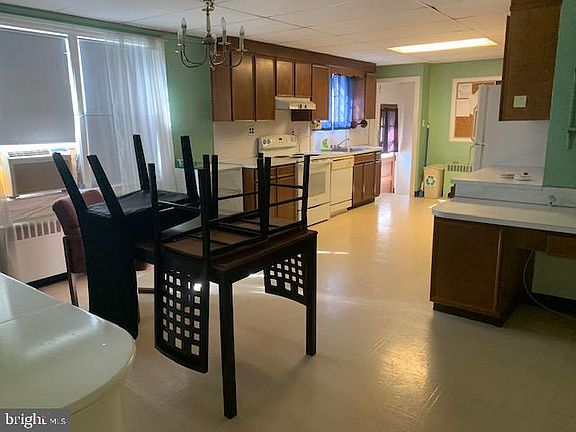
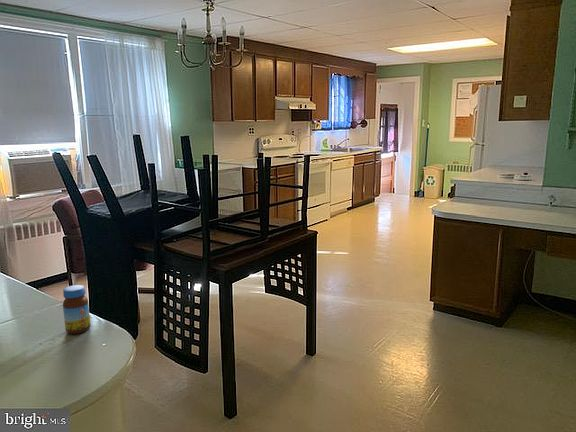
+ jar [62,284,92,335]
